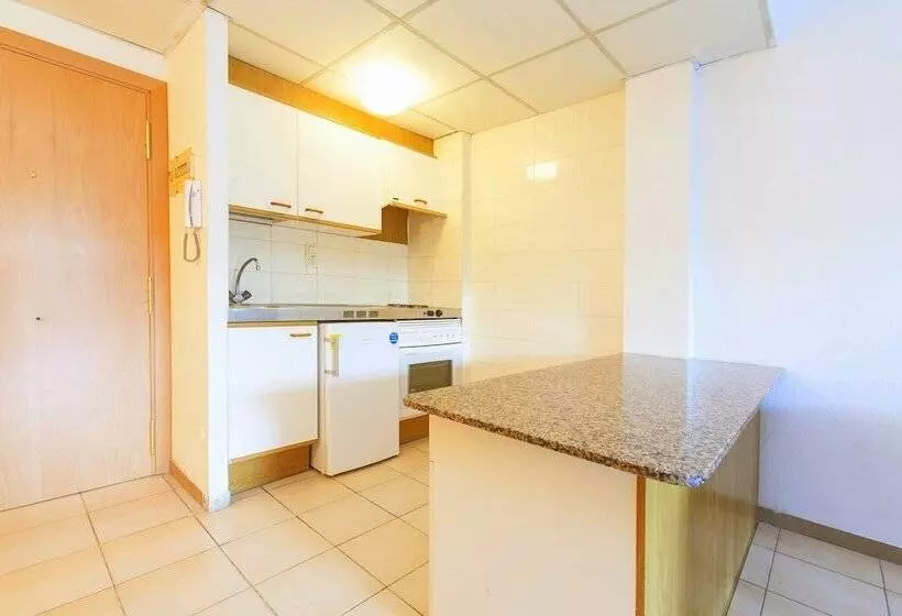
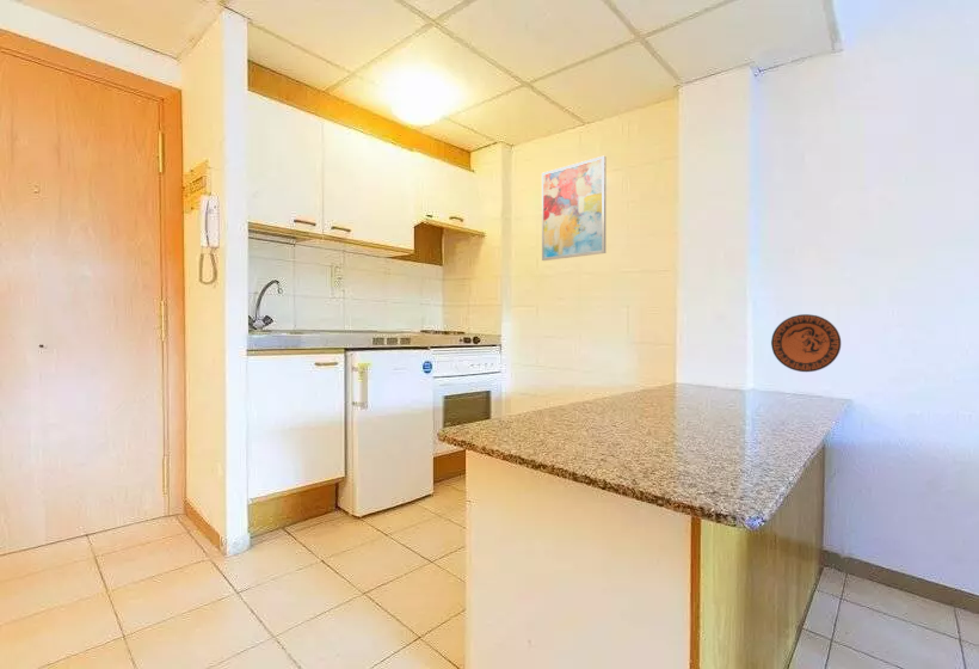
+ decorative plate [770,313,842,373]
+ wall art [541,155,607,262]
